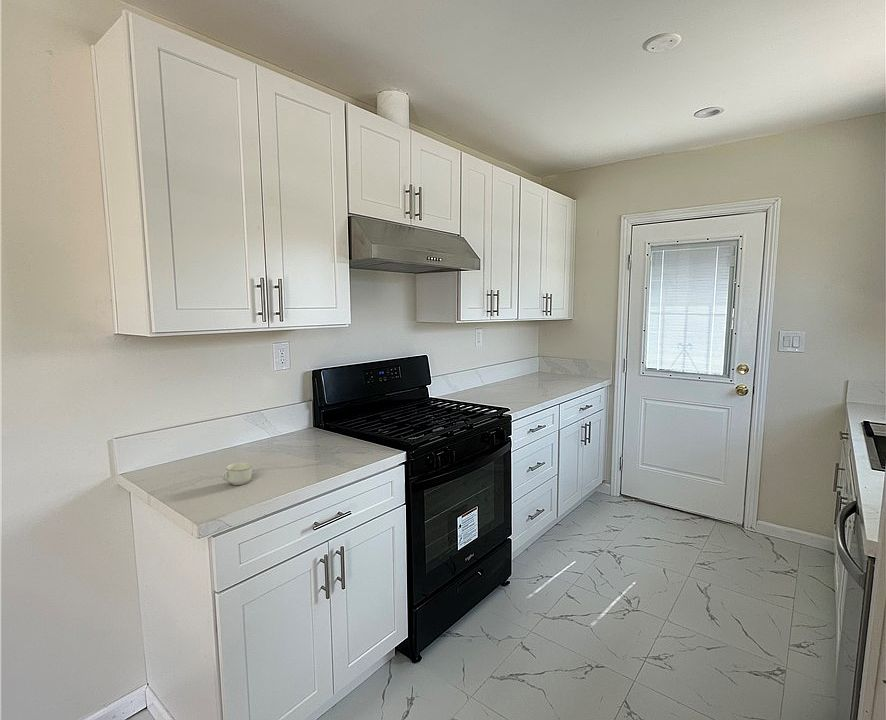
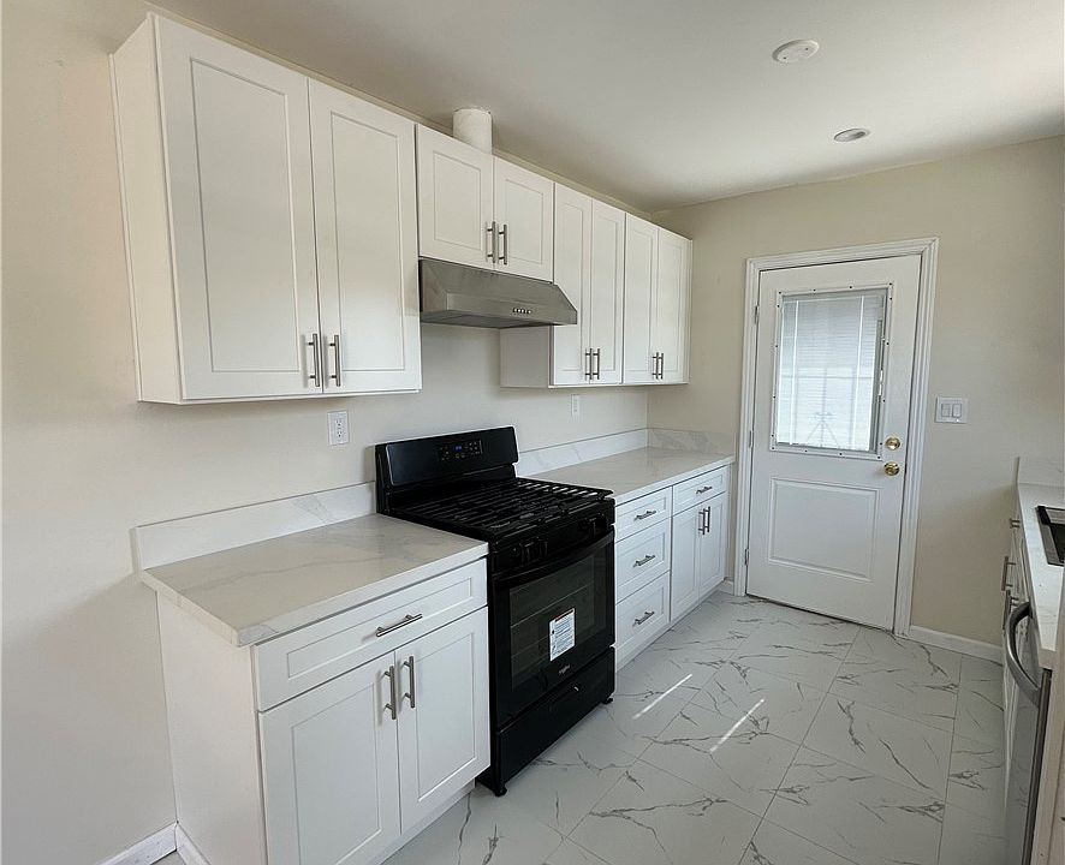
- cup [220,462,253,486]
